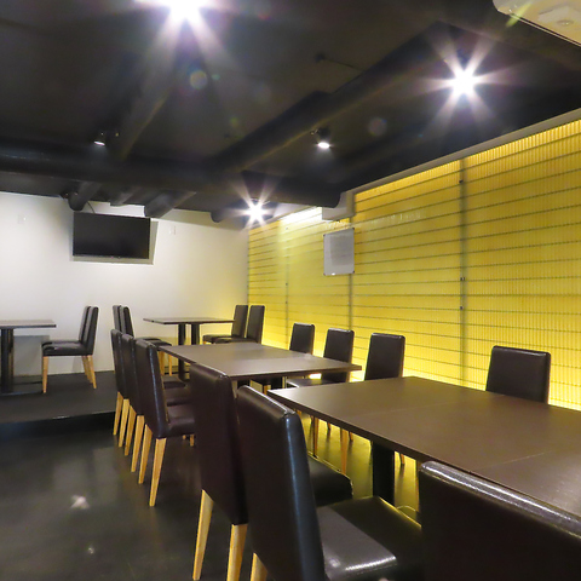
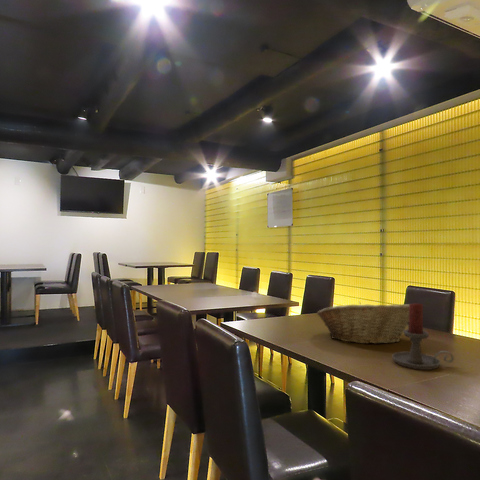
+ candle holder [391,302,455,371]
+ fruit basket [316,301,411,345]
